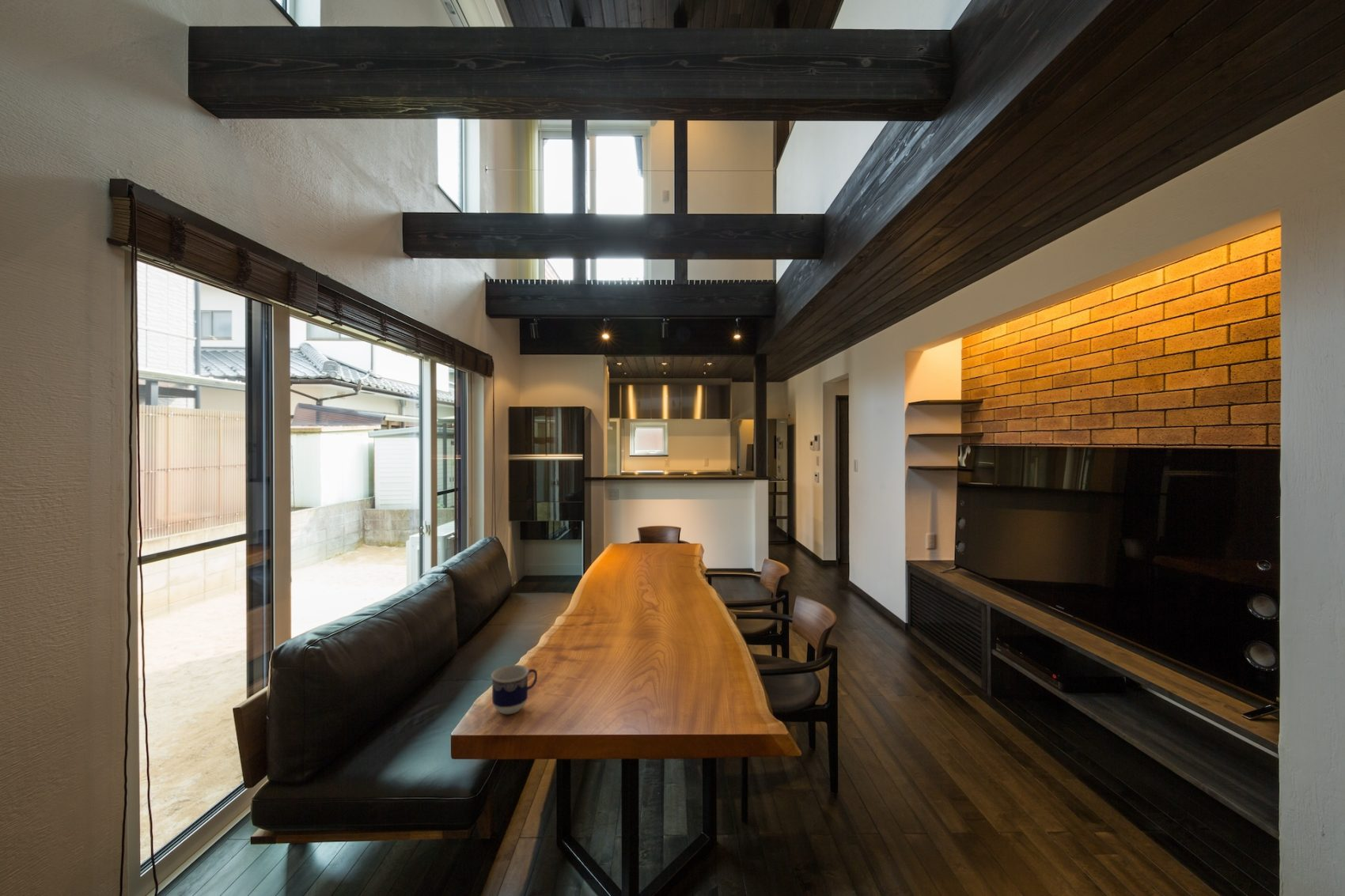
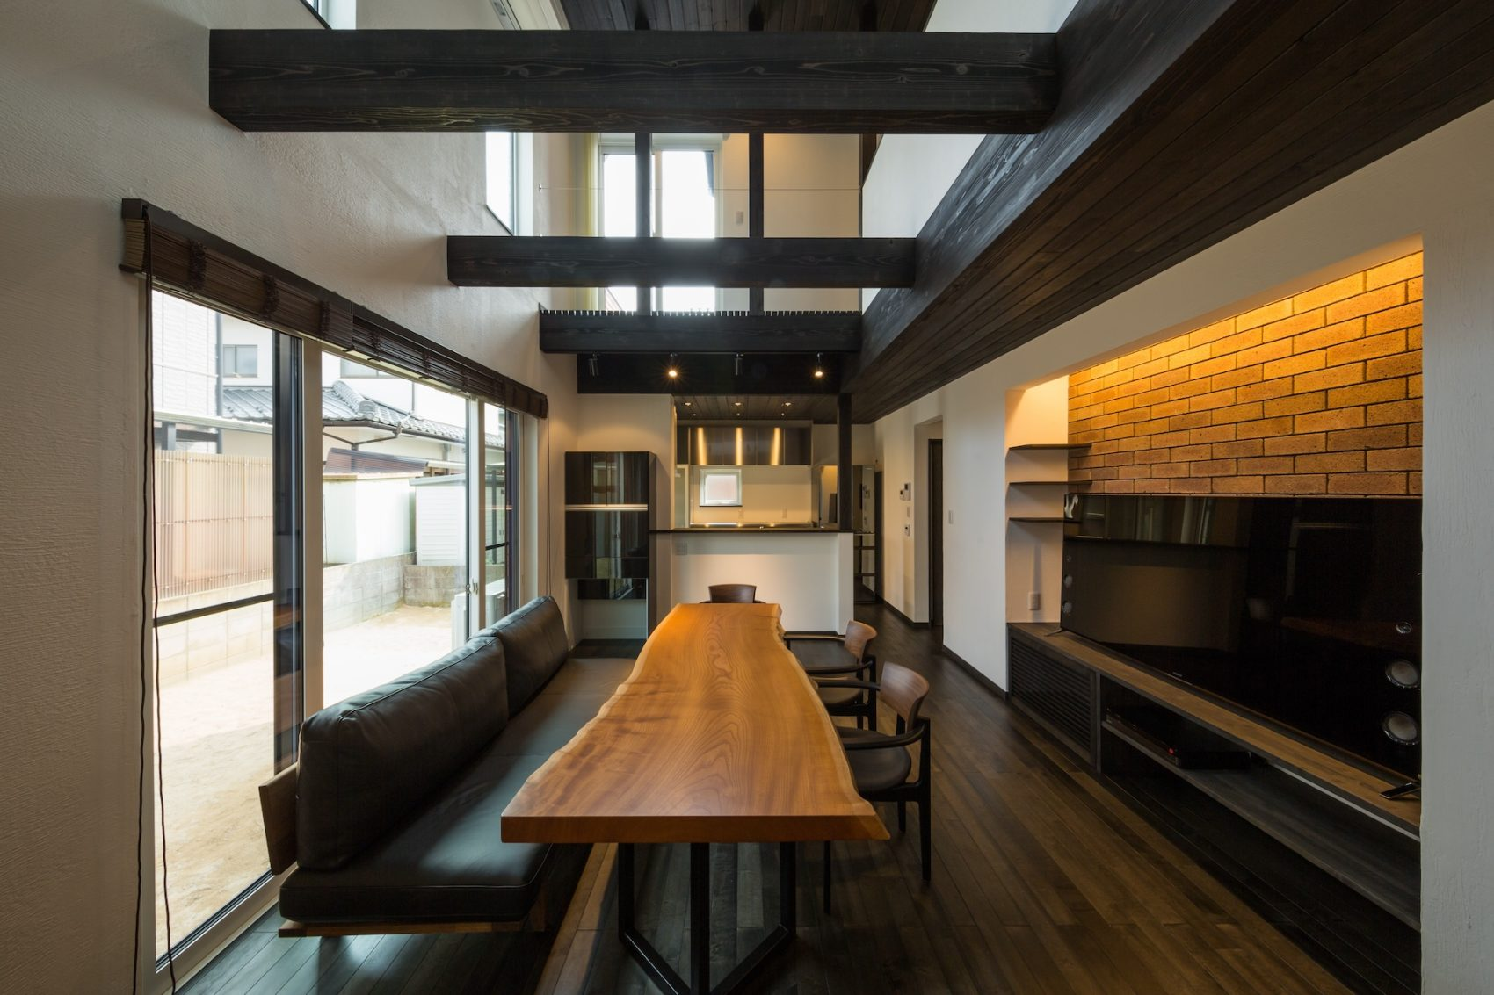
- cup [491,664,538,715]
